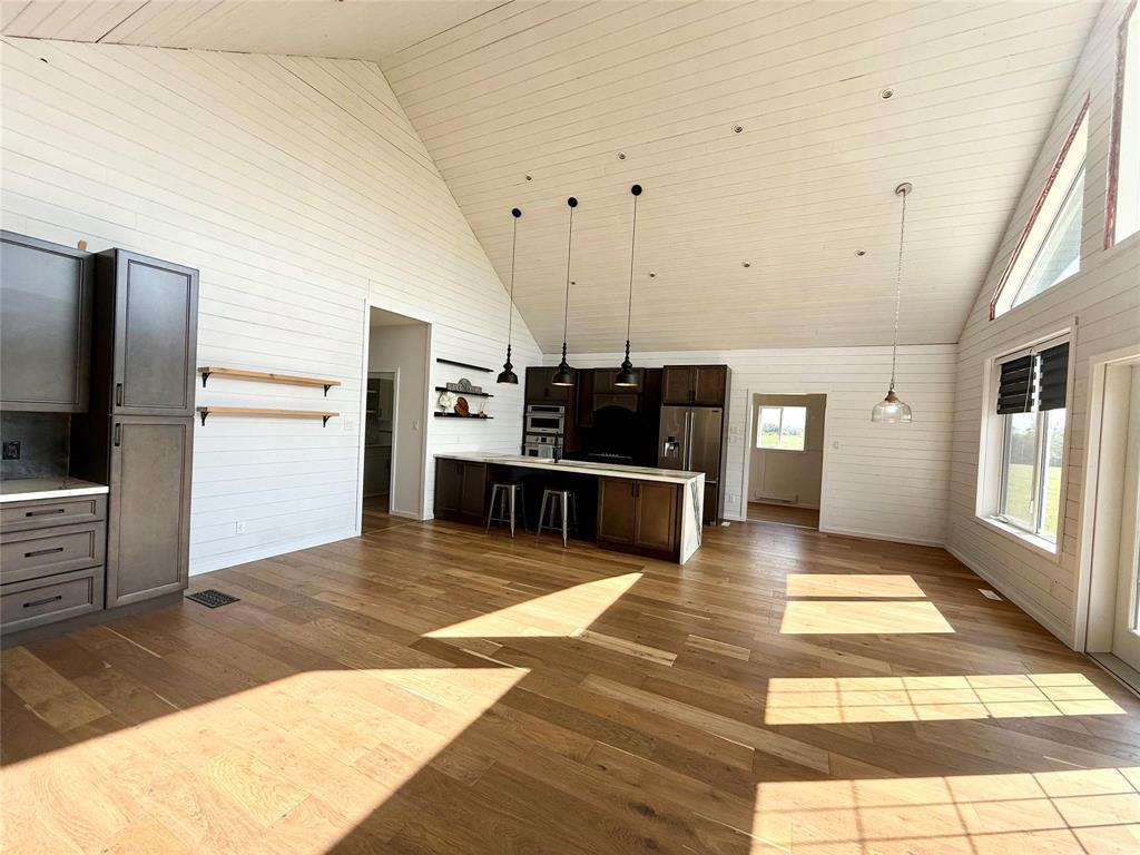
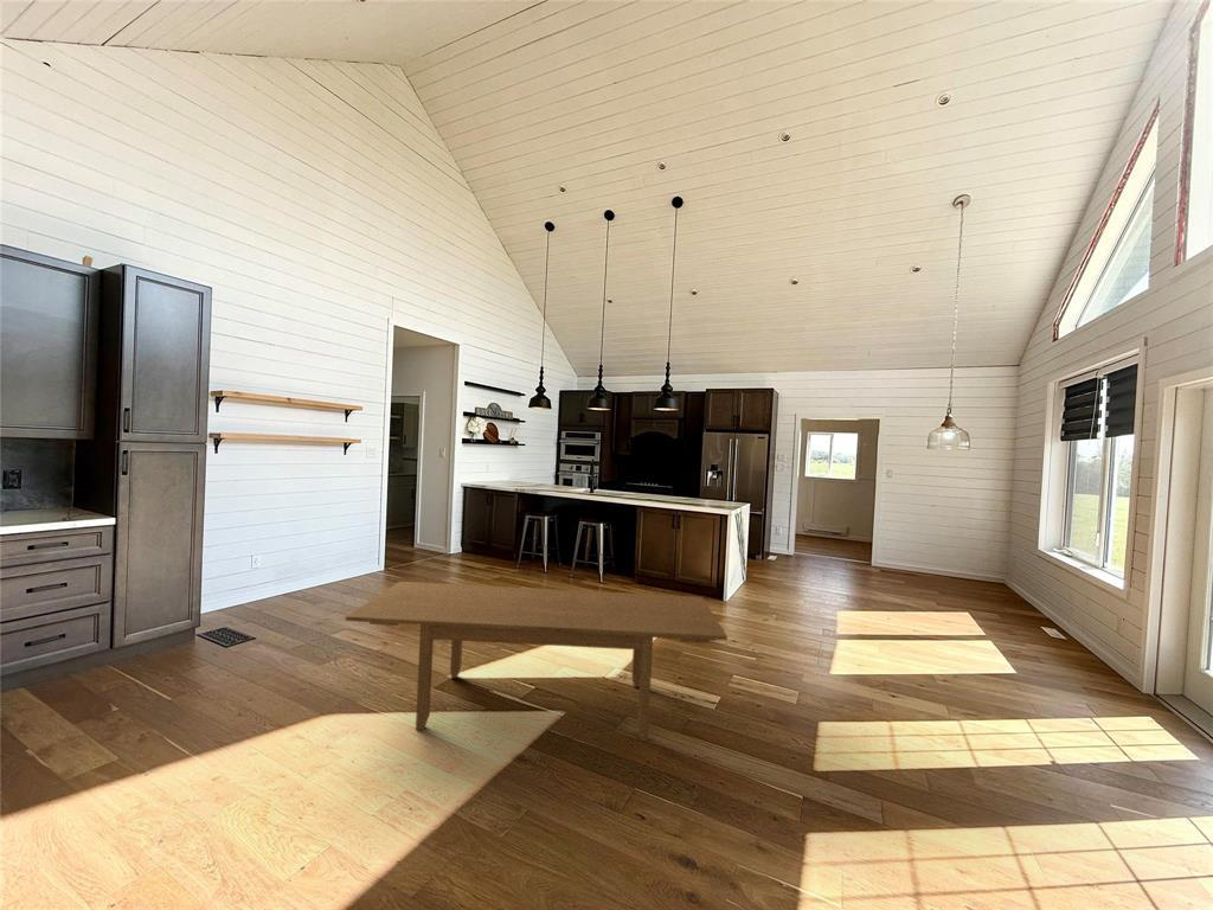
+ dining table [345,581,729,743]
